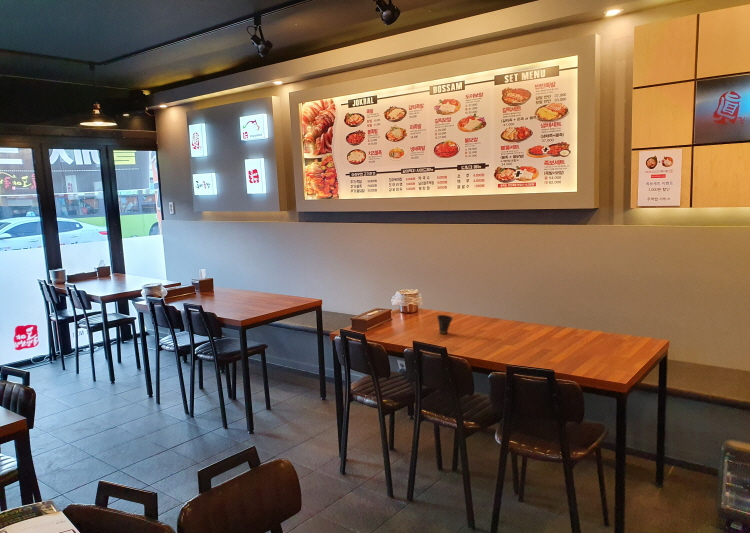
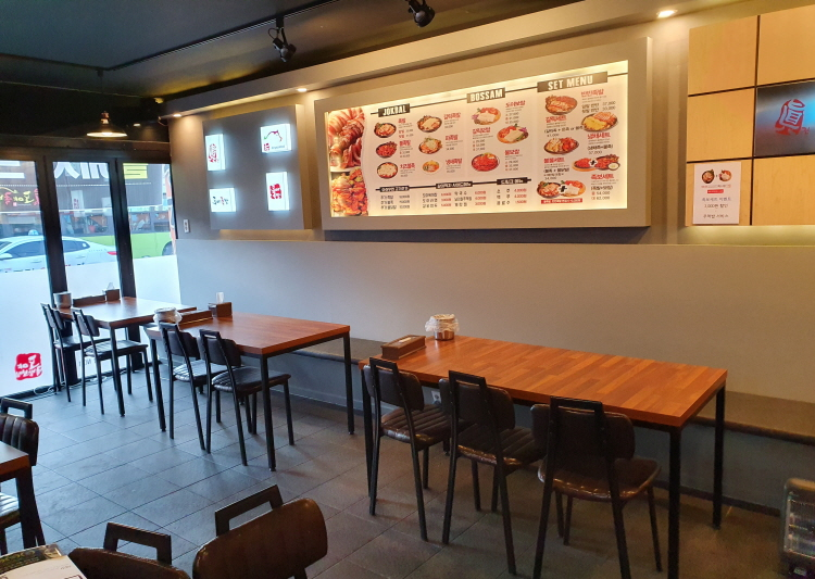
- cup [436,314,454,335]
